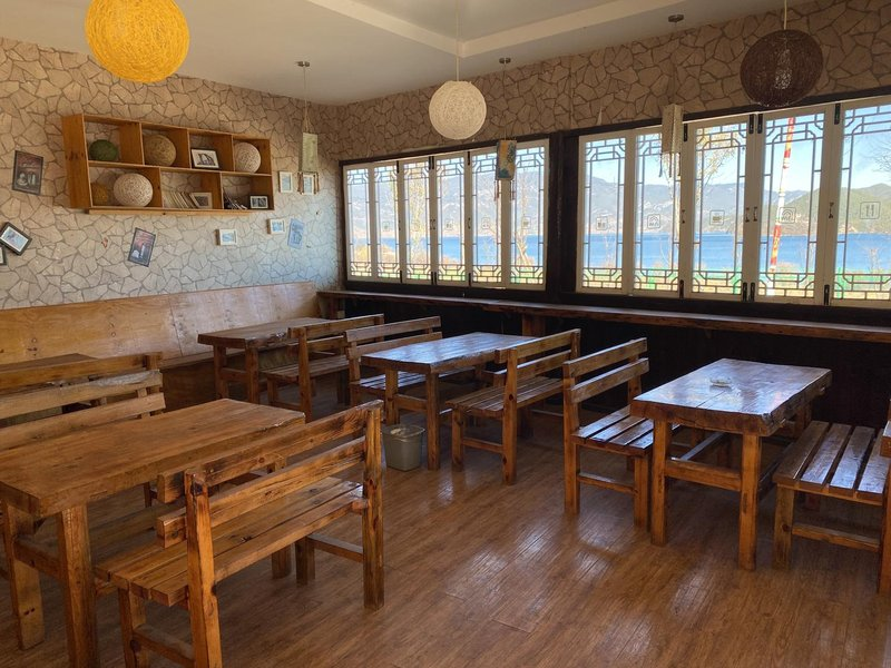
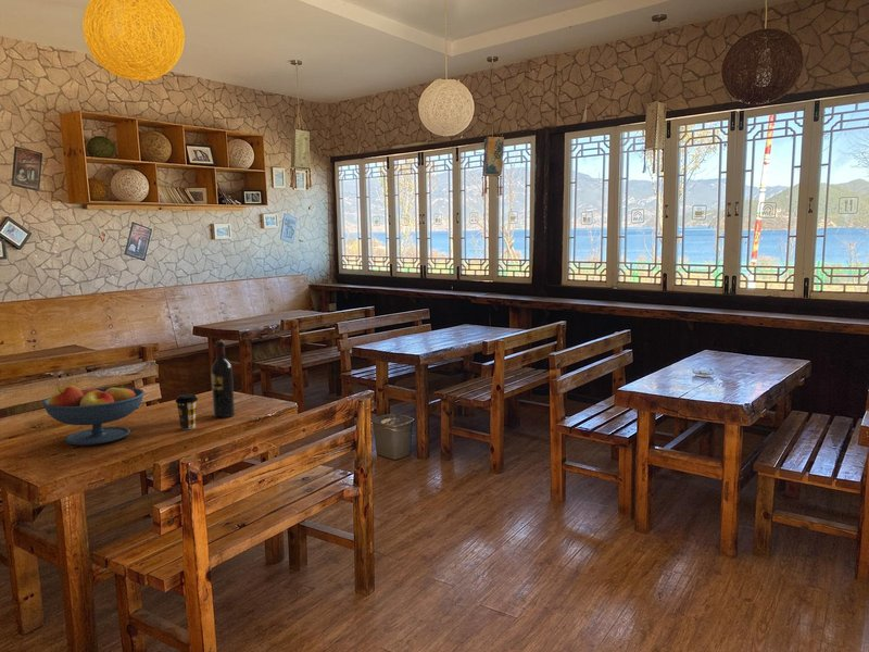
+ coffee cup [175,393,199,430]
+ fruit bowl [41,383,146,447]
+ wine bottle [210,339,236,418]
